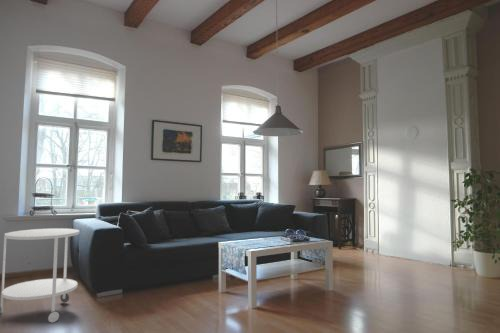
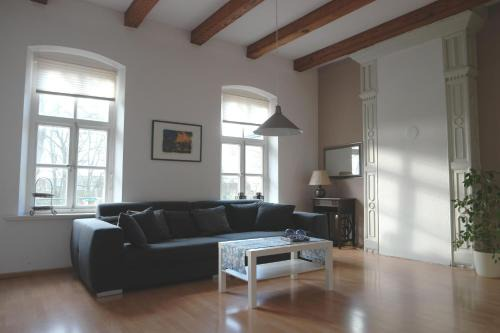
- side table [0,227,81,324]
